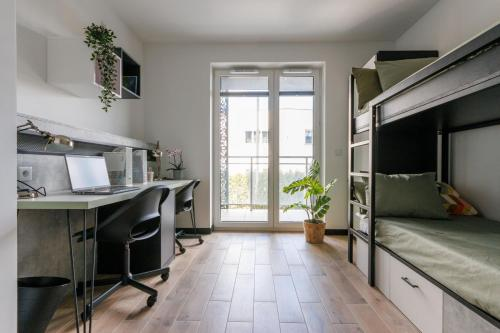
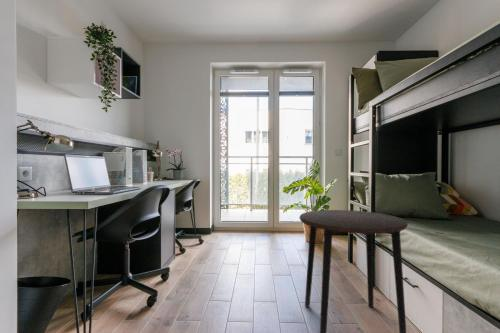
+ side table [298,209,409,333]
